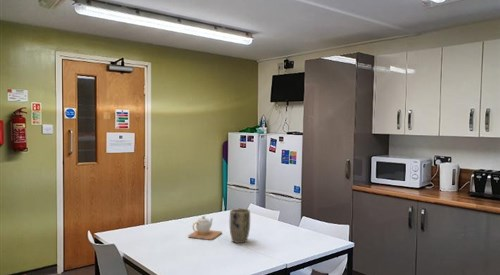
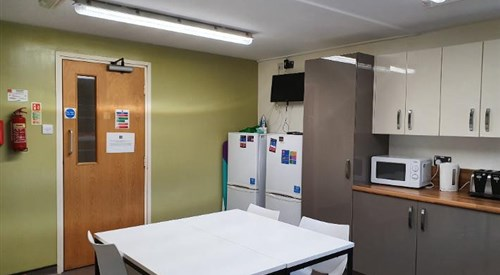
- teapot [187,215,223,241]
- plant pot [229,207,251,244]
